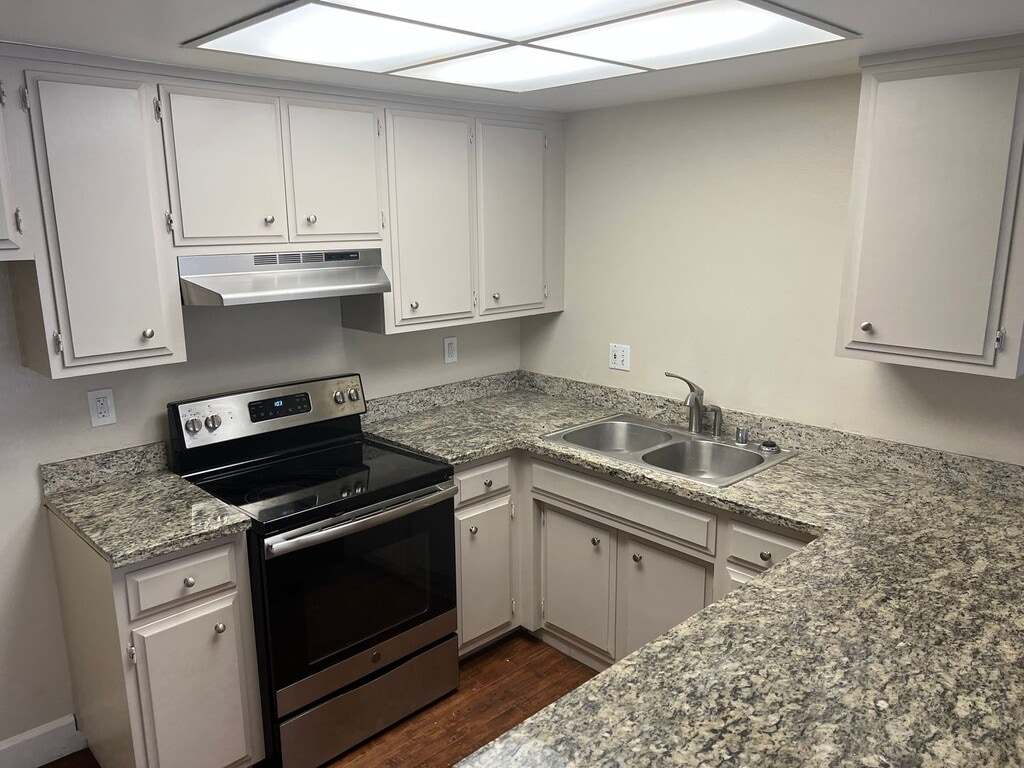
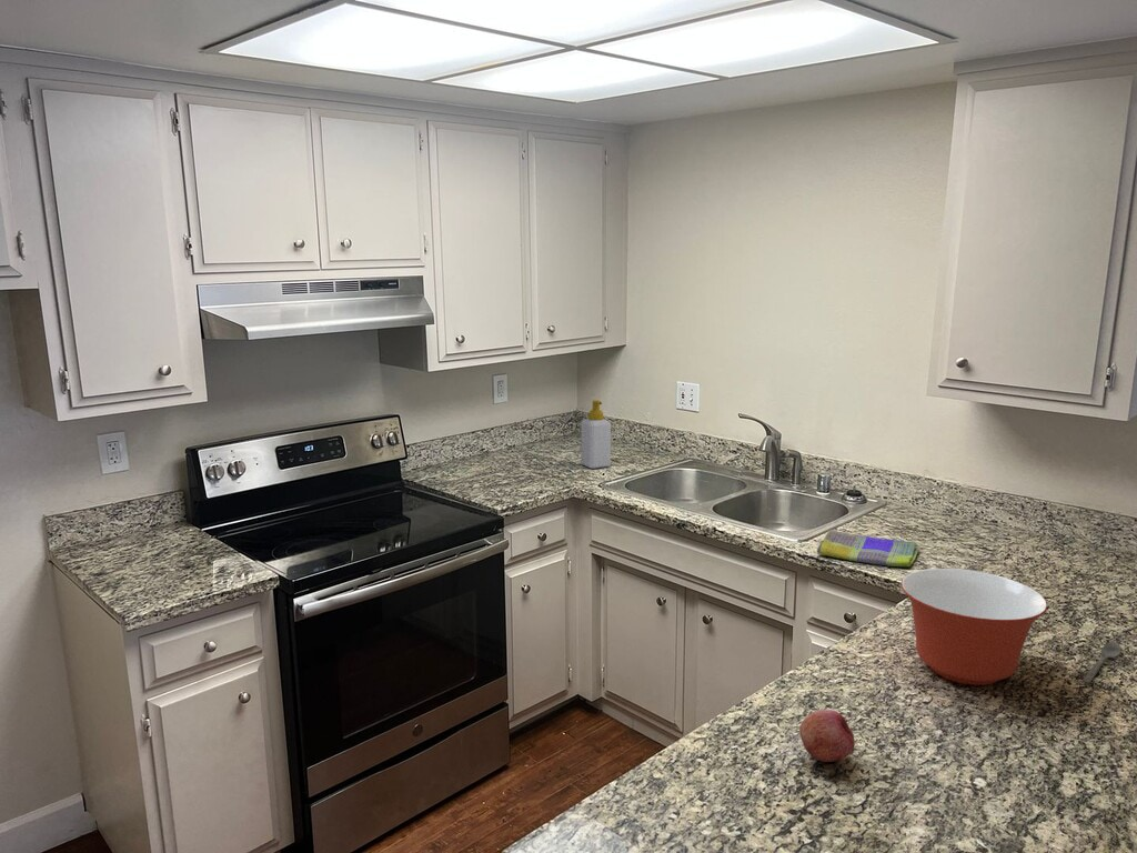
+ dish towel [816,529,920,568]
+ mixing bowl [899,568,1049,686]
+ spoon [1081,641,1123,684]
+ soap bottle [581,399,612,470]
+ fruit [798,709,856,763]
